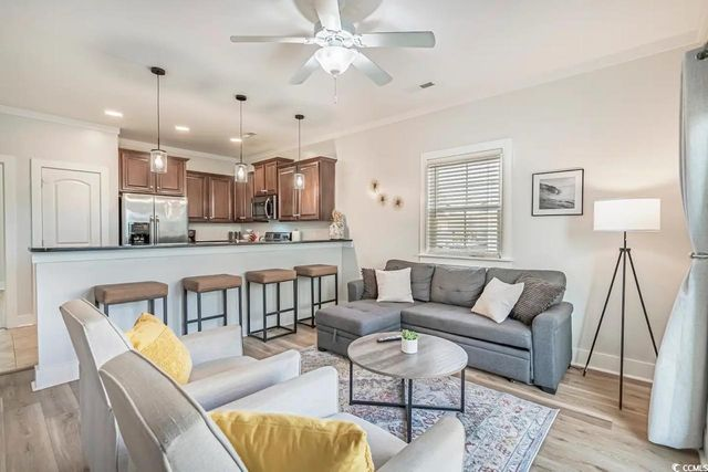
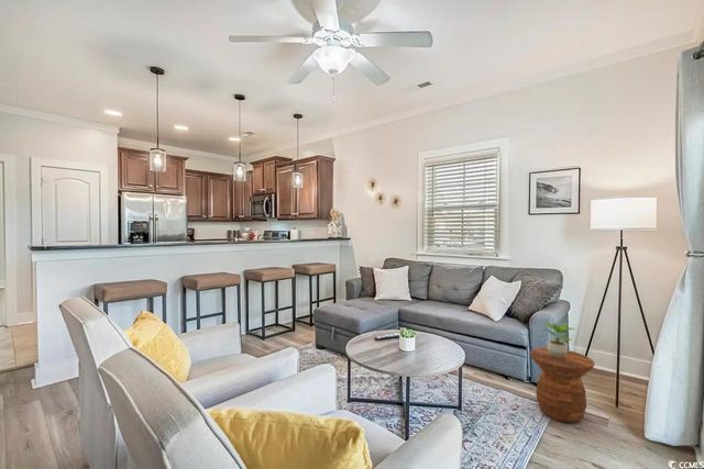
+ potted plant [542,321,578,358]
+ side table [529,347,595,424]
